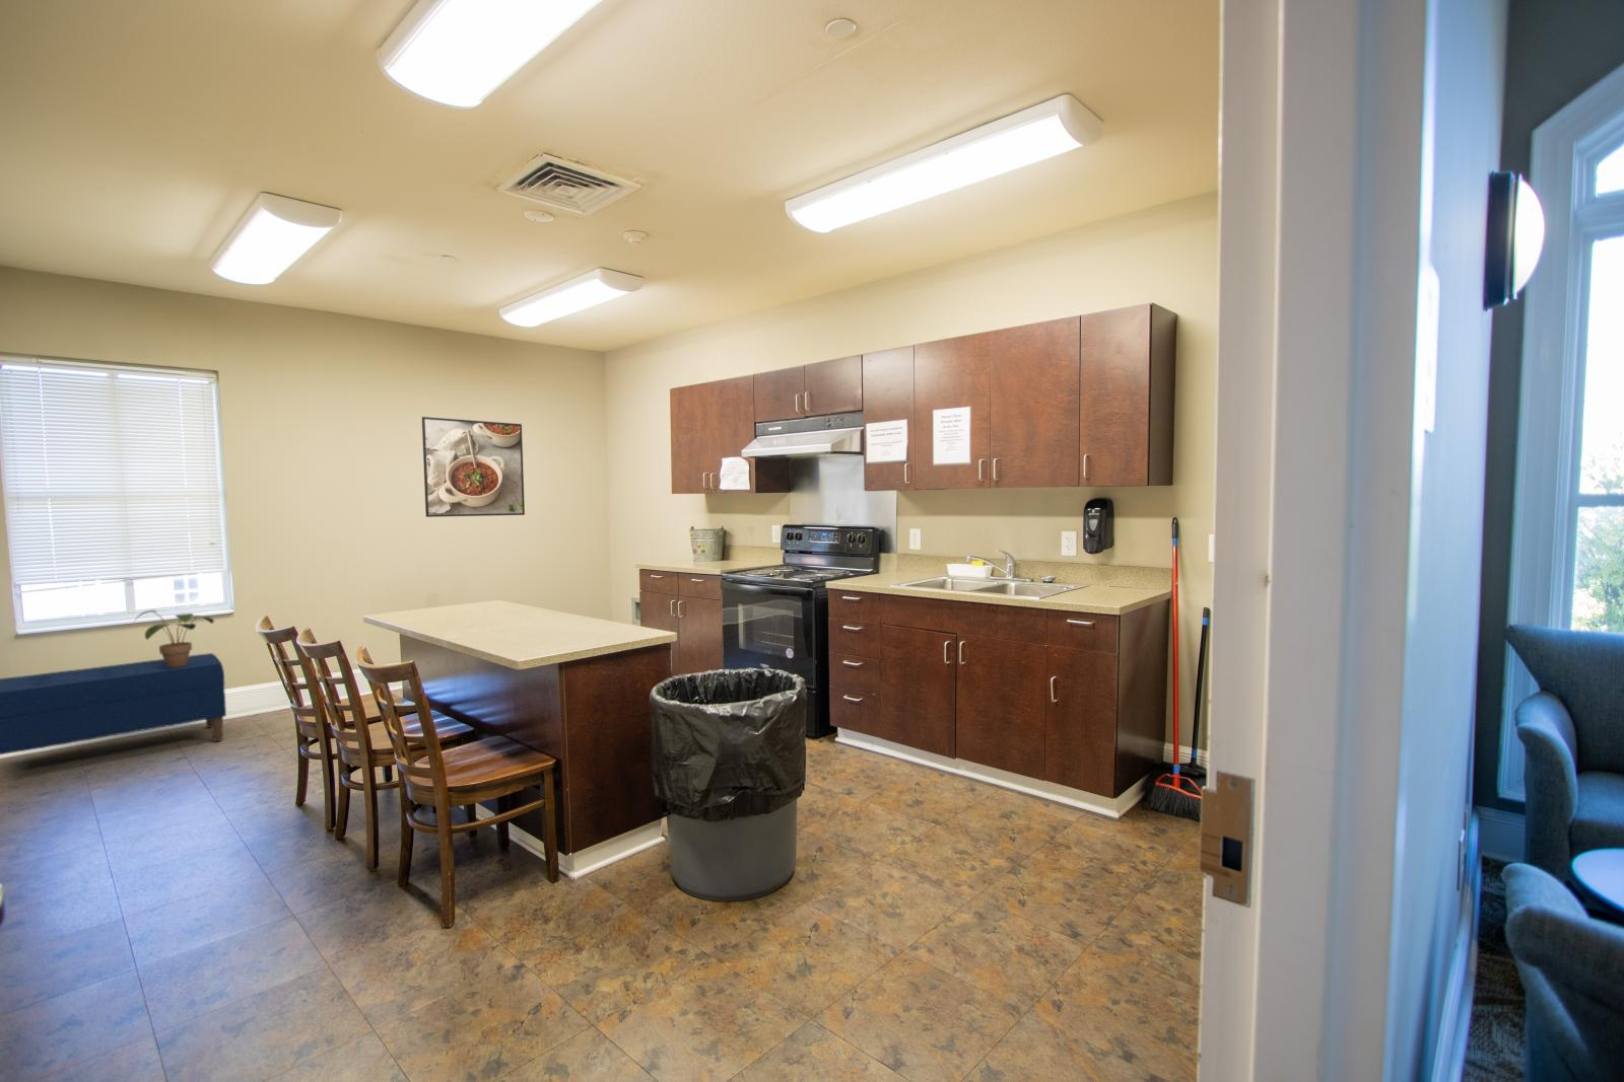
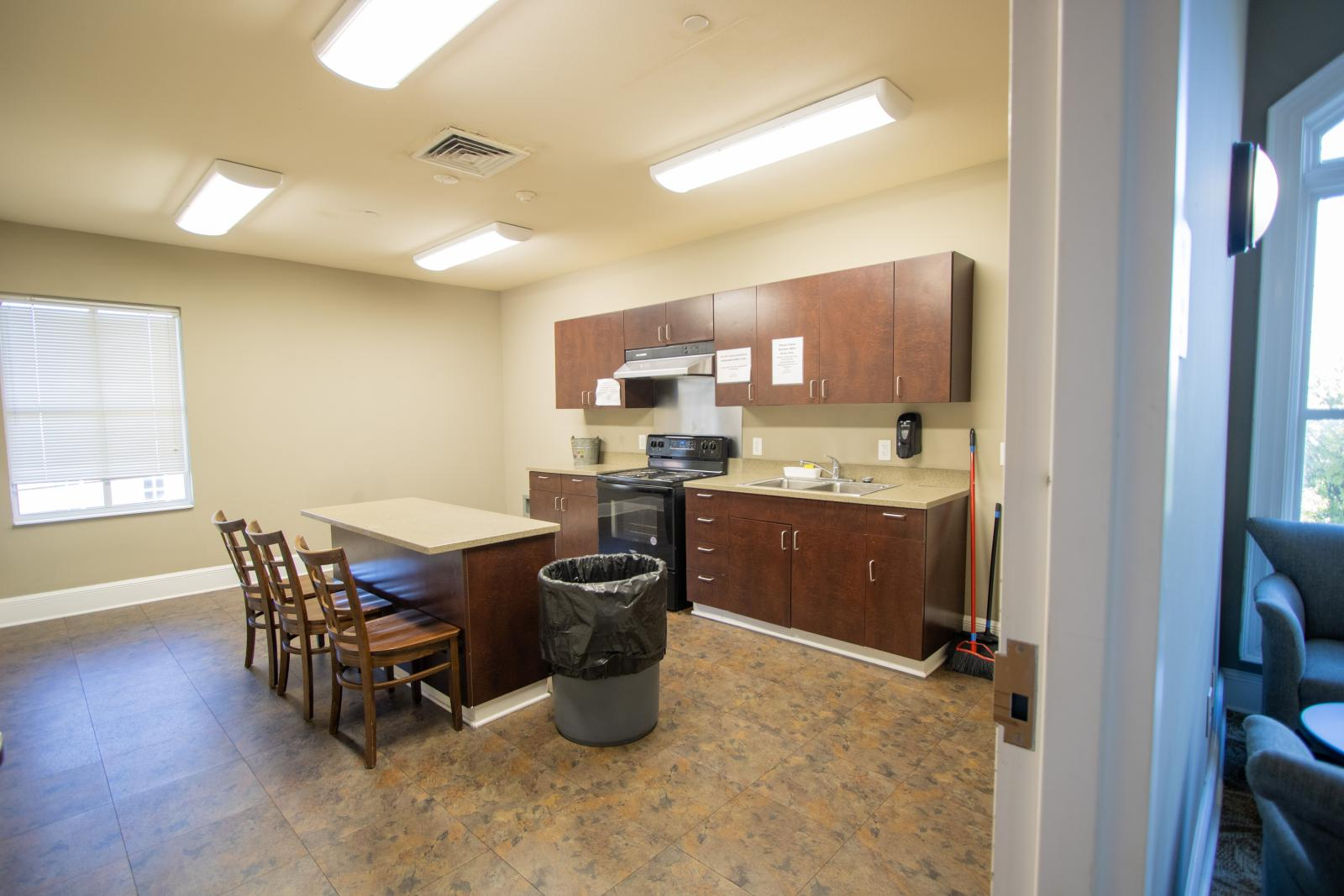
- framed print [422,415,526,518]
- bench [0,652,227,756]
- potted plant [134,610,215,668]
